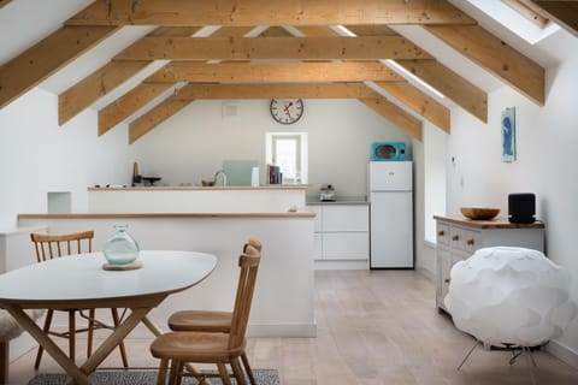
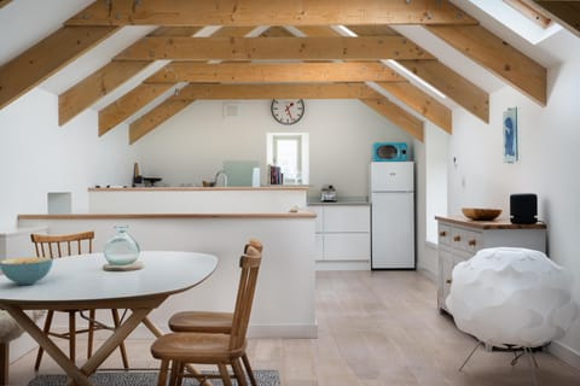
+ cereal bowl [0,256,54,286]
